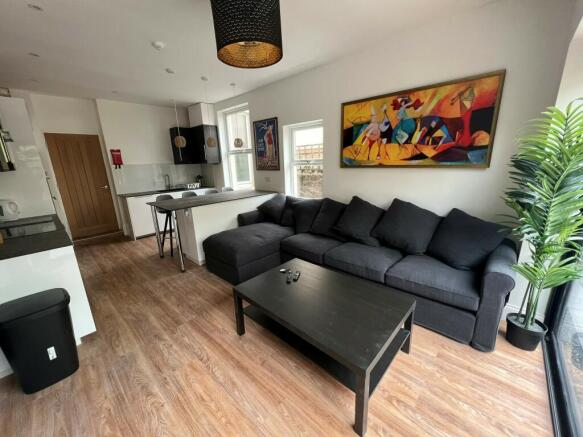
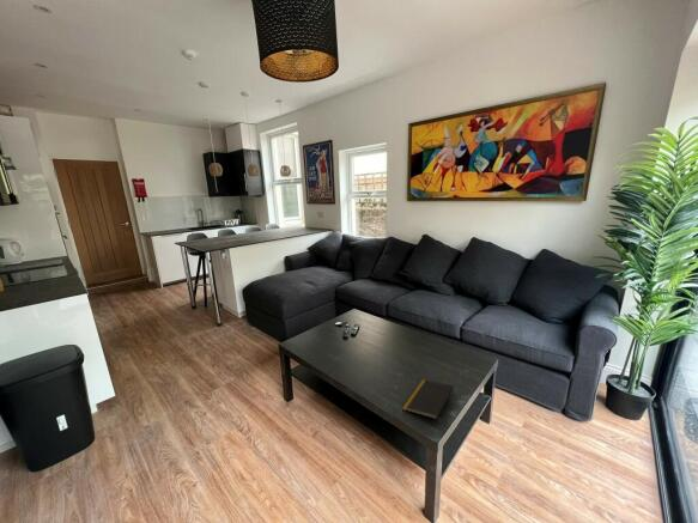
+ notepad [400,378,455,420]
